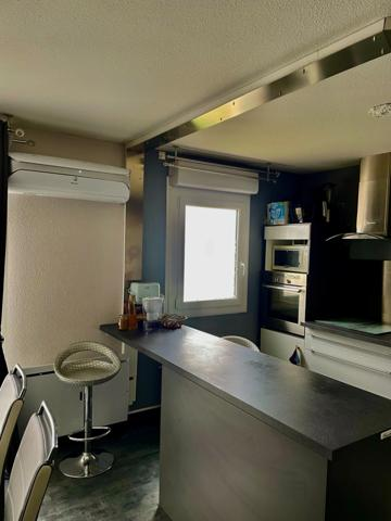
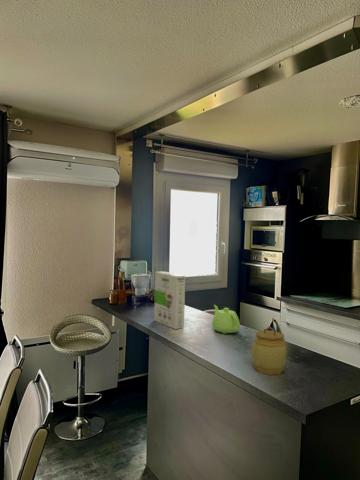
+ cereal box [153,270,186,330]
+ jar [251,326,288,376]
+ teapot [211,304,241,335]
